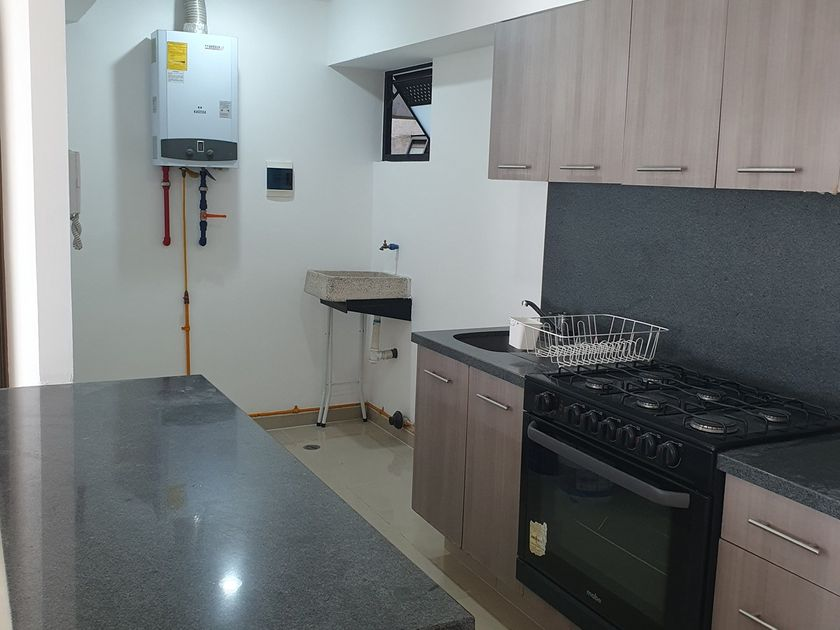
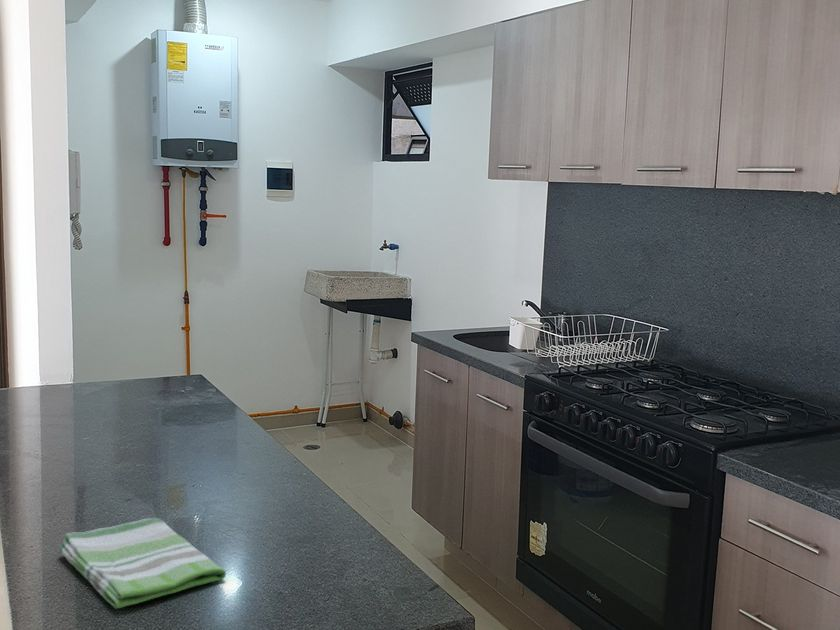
+ dish towel [58,517,227,609]
